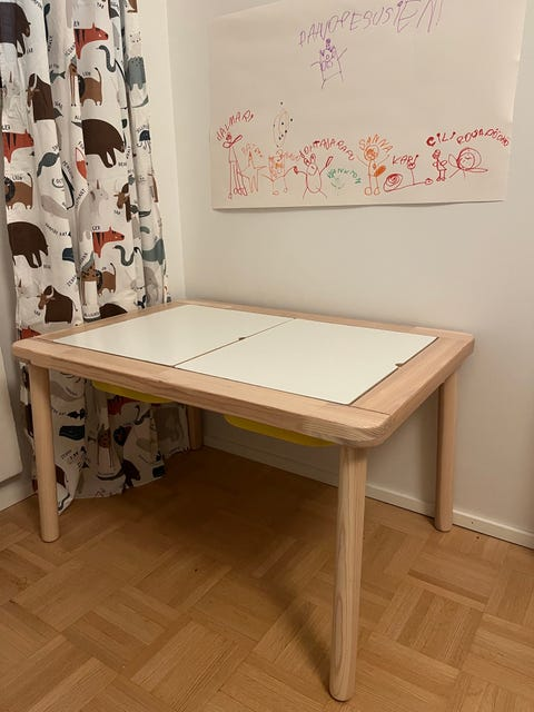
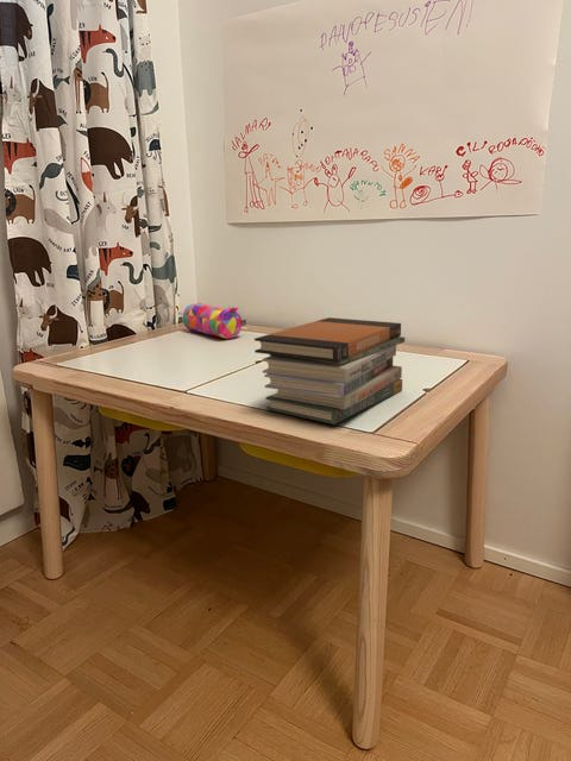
+ book stack [253,316,406,426]
+ pencil case [182,302,247,340]
